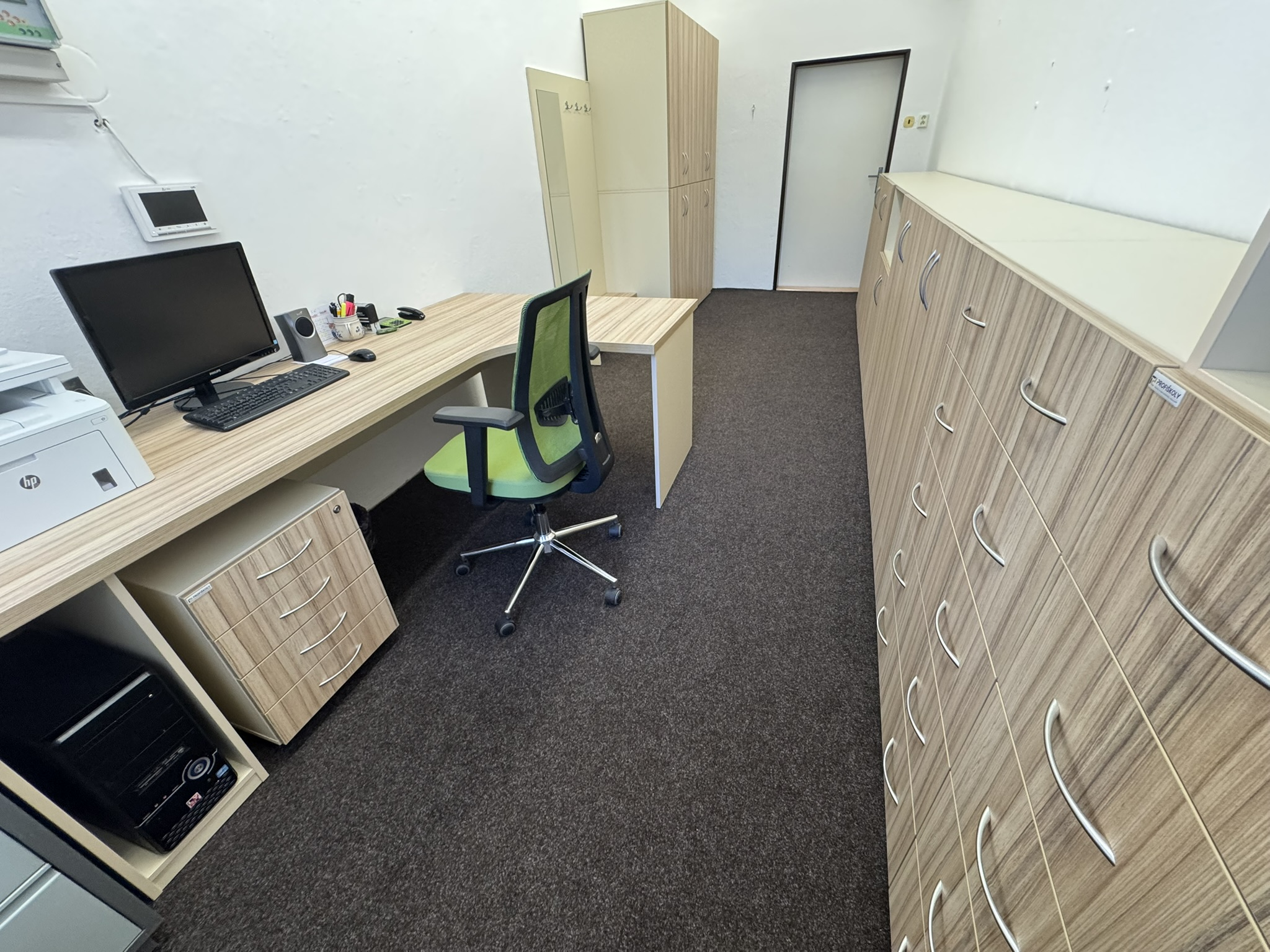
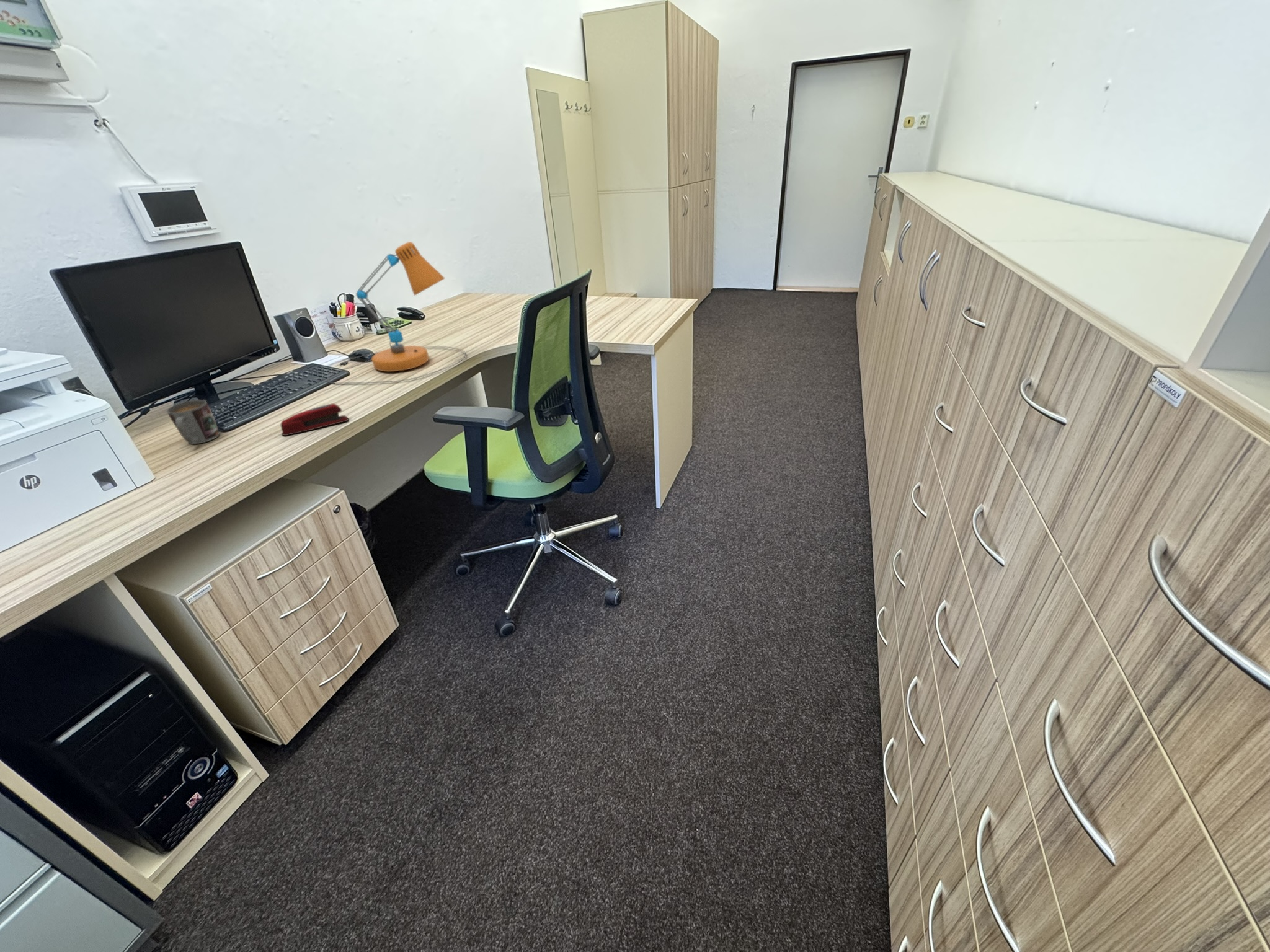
+ stapler [280,403,349,436]
+ mug [166,399,220,445]
+ desk lamp [327,241,467,384]
